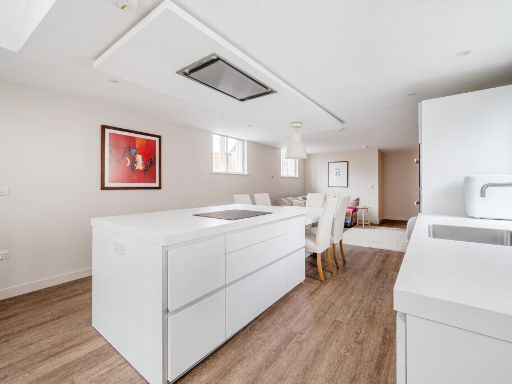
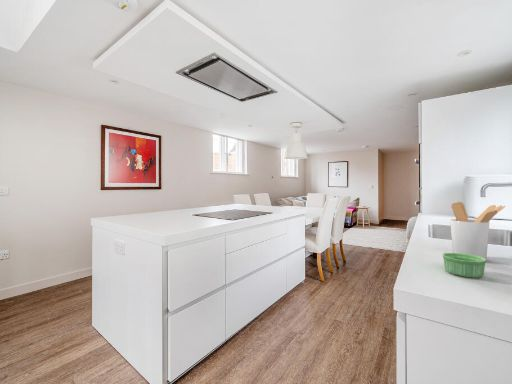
+ ramekin [442,252,487,278]
+ utensil holder [449,201,506,260]
